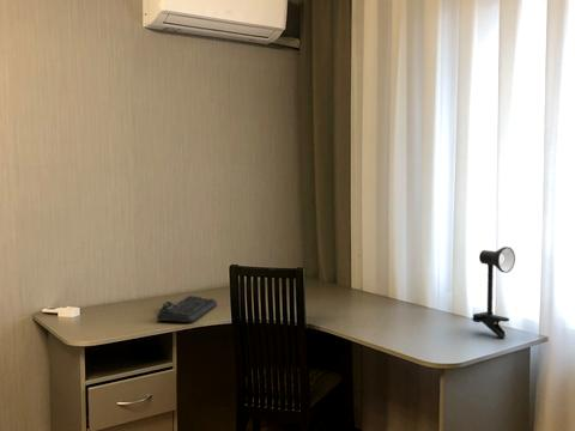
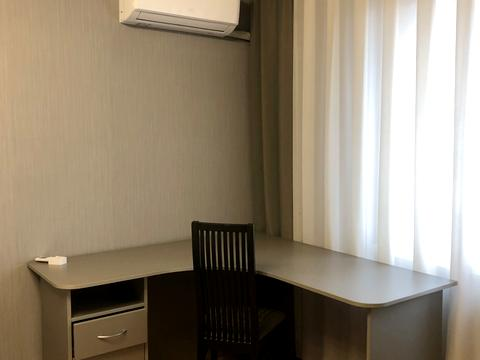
- desk lamp [471,245,516,339]
- keyboard [156,295,218,323]
